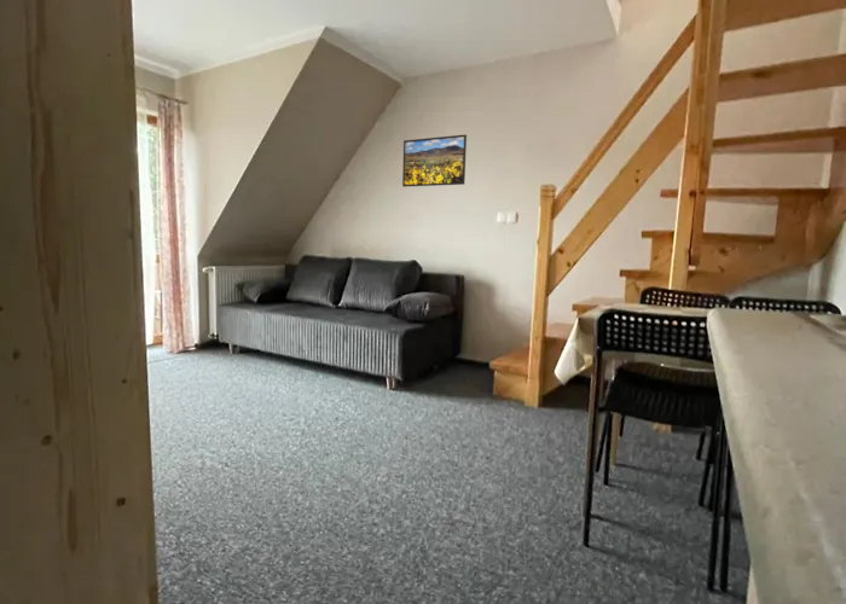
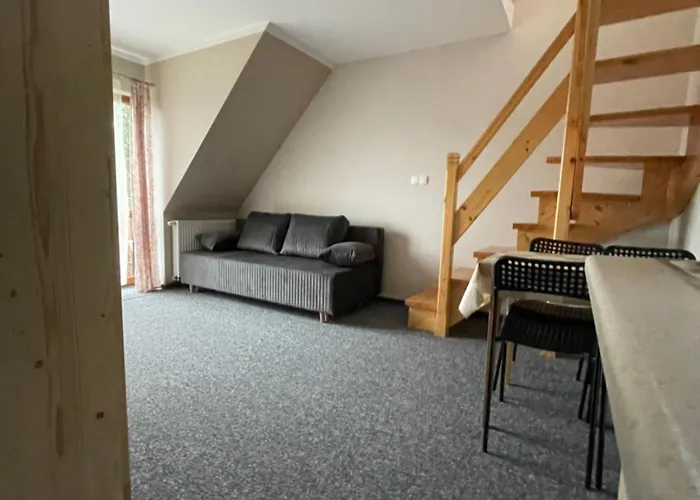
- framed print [401,133,468,188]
